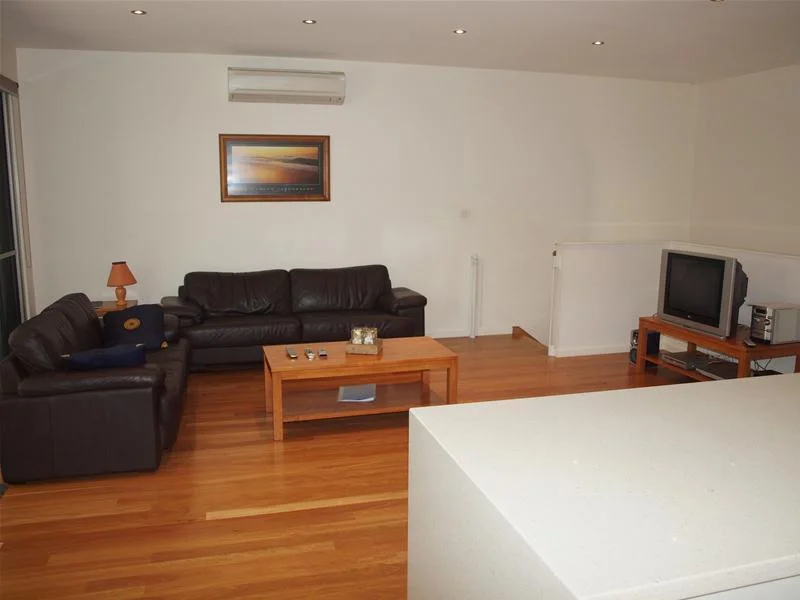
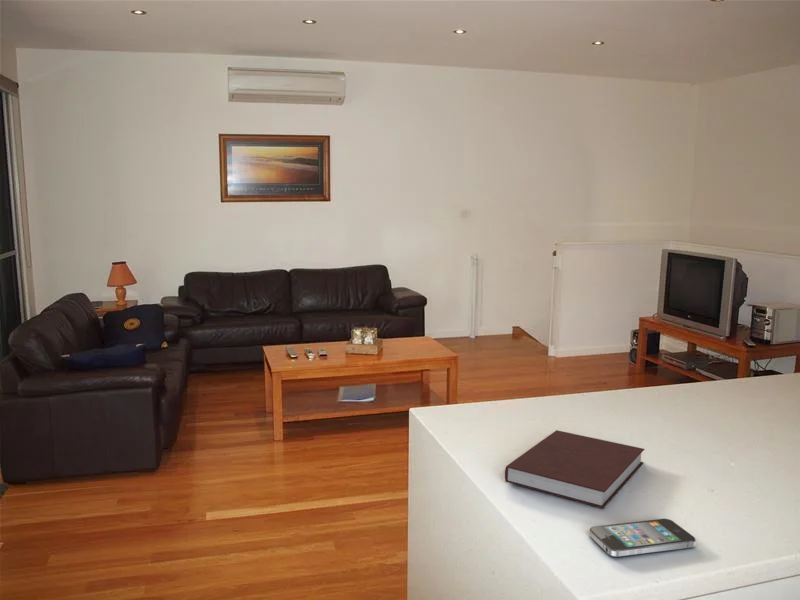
+ notebook [504,429,645,509]
+ smartphone [588,518,697,558]
